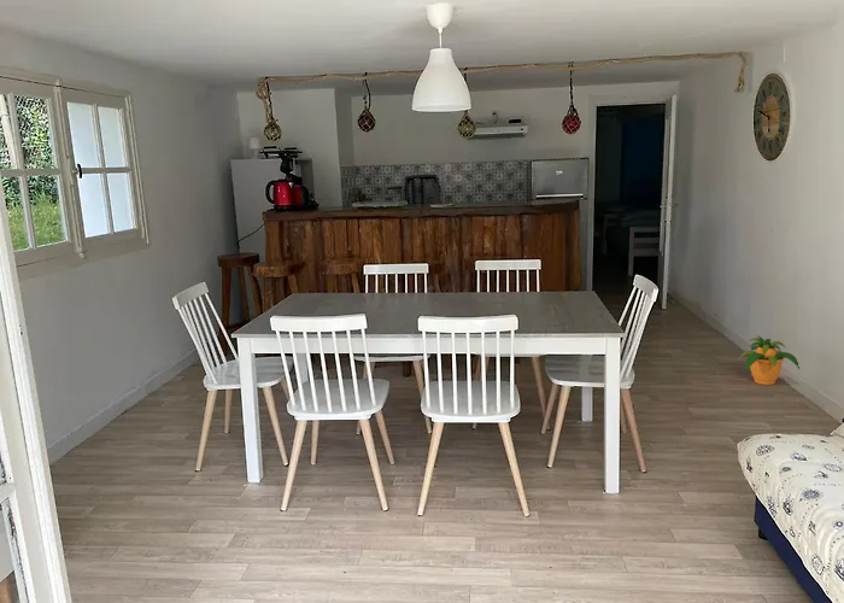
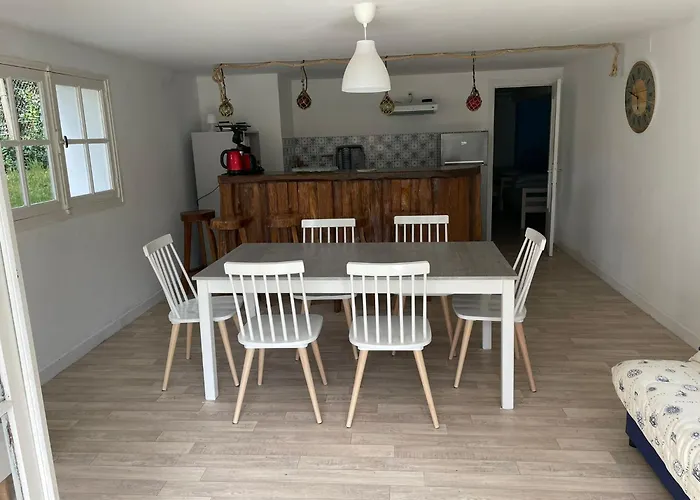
- potted plant [738,334,801,386]
